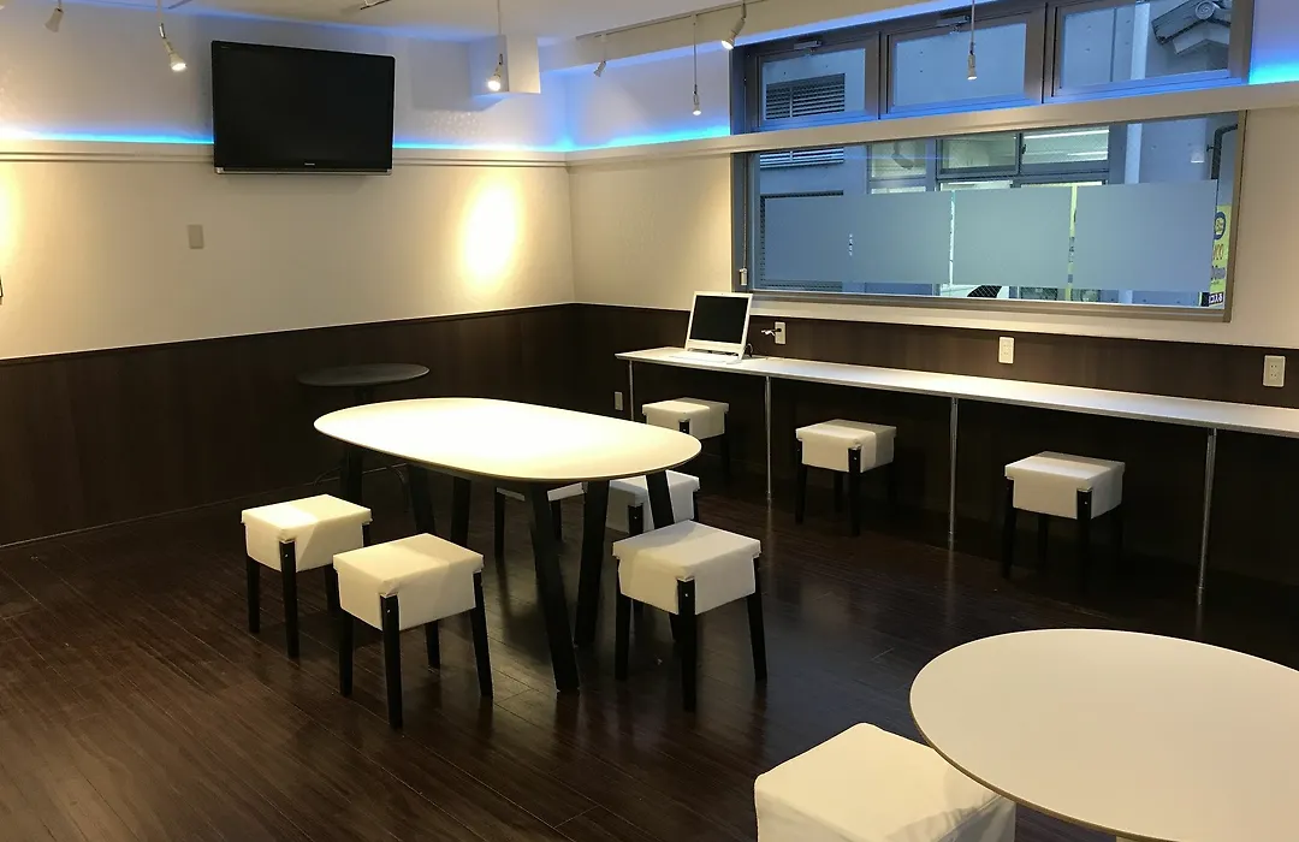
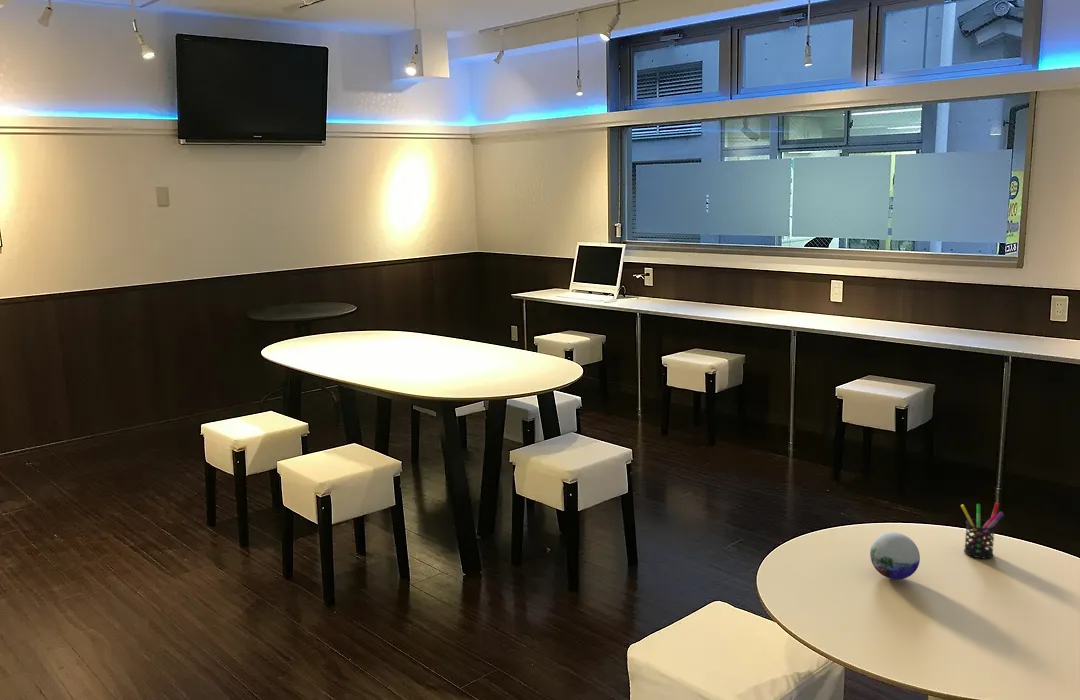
+ decorative orb [869,531,921,581]
+ pen holder [960,501,1005,559]
